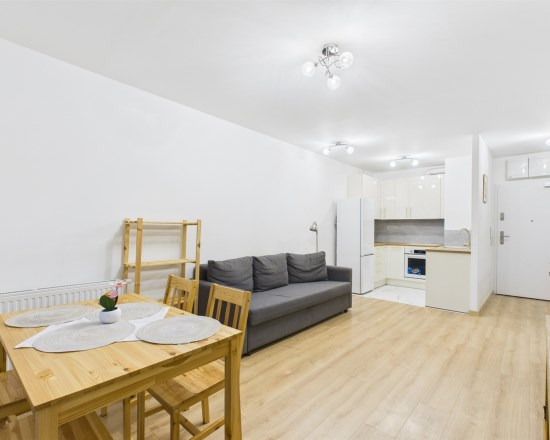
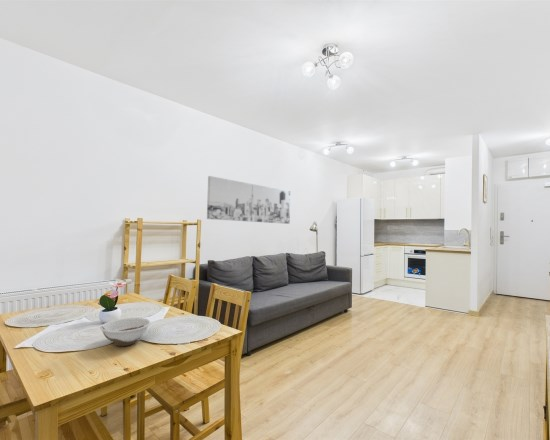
+ wall art [206,175,291,225]
+ bowl [100,317,151,347]
